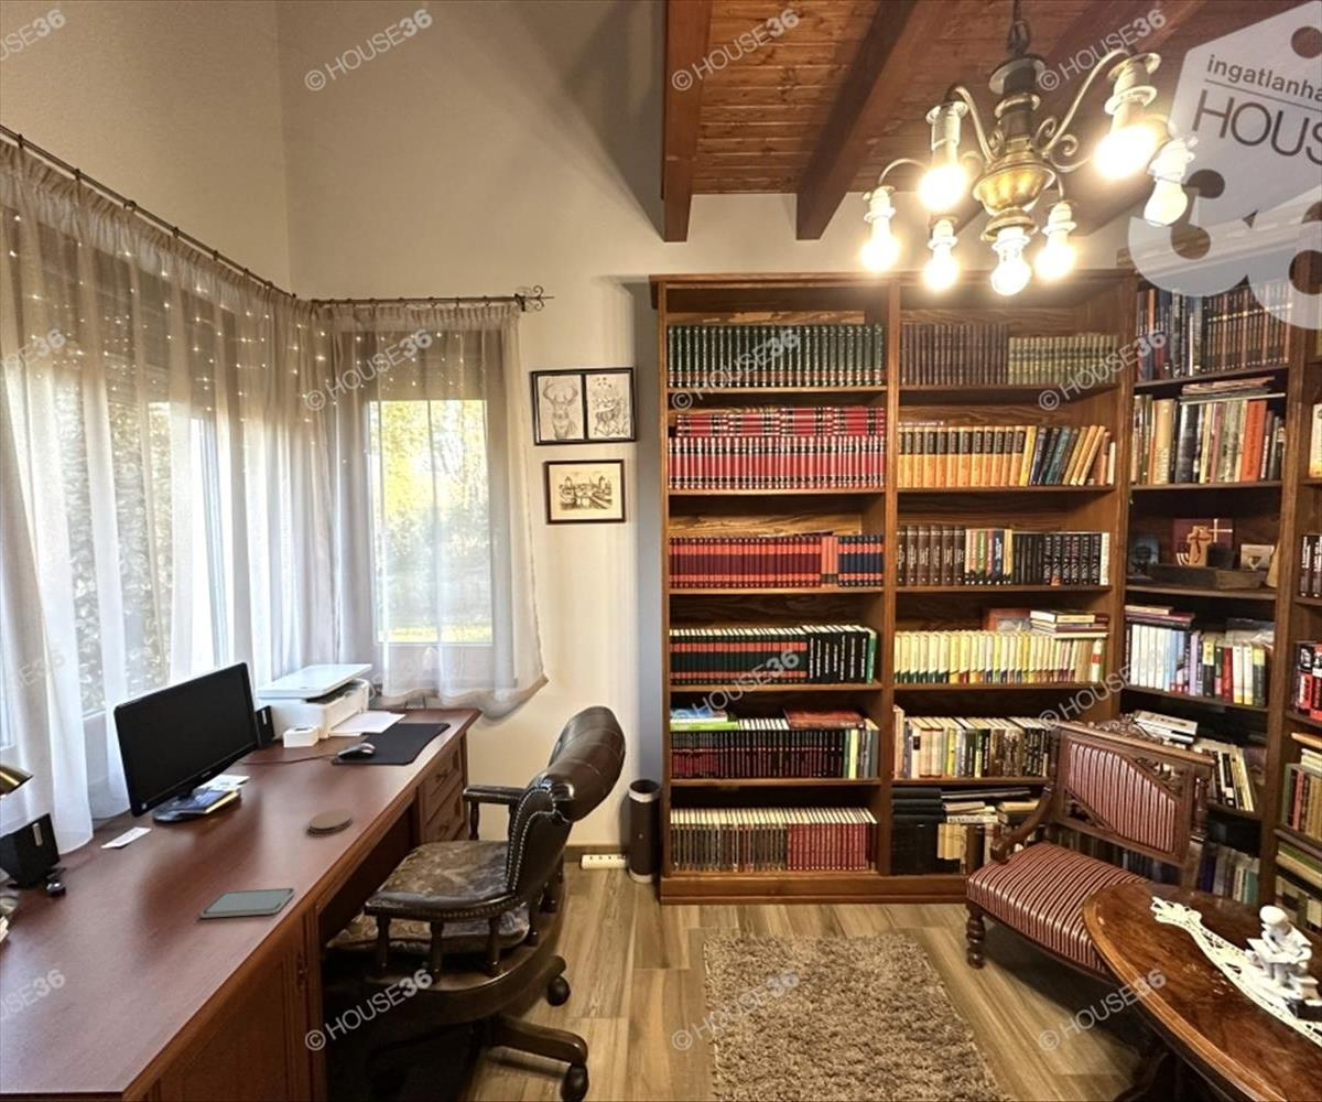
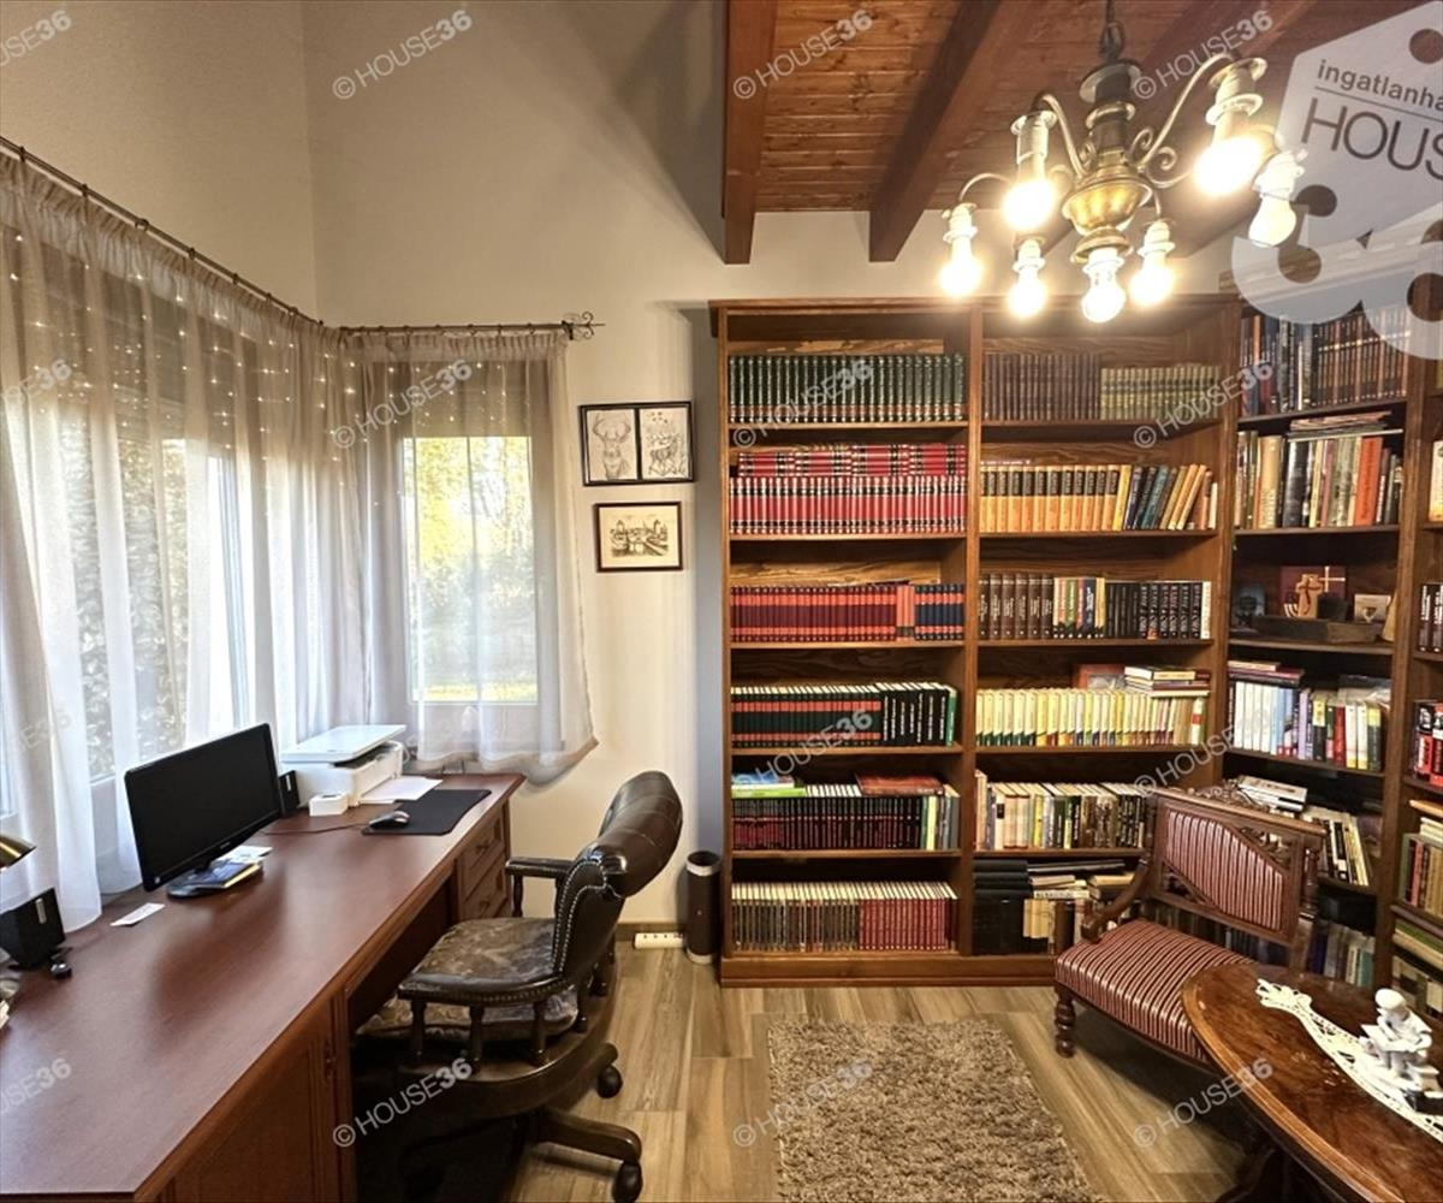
- smartphone [201,887,296,919]
- coaster [308,807,355,834]
